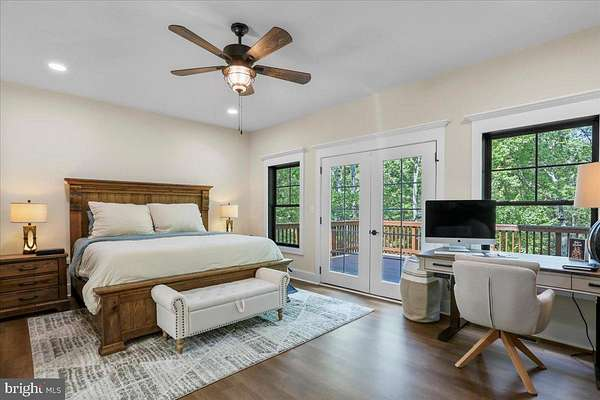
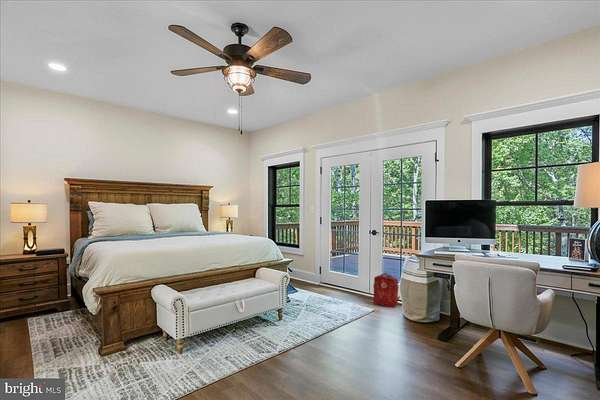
+ backpack [372,272,401,308]
